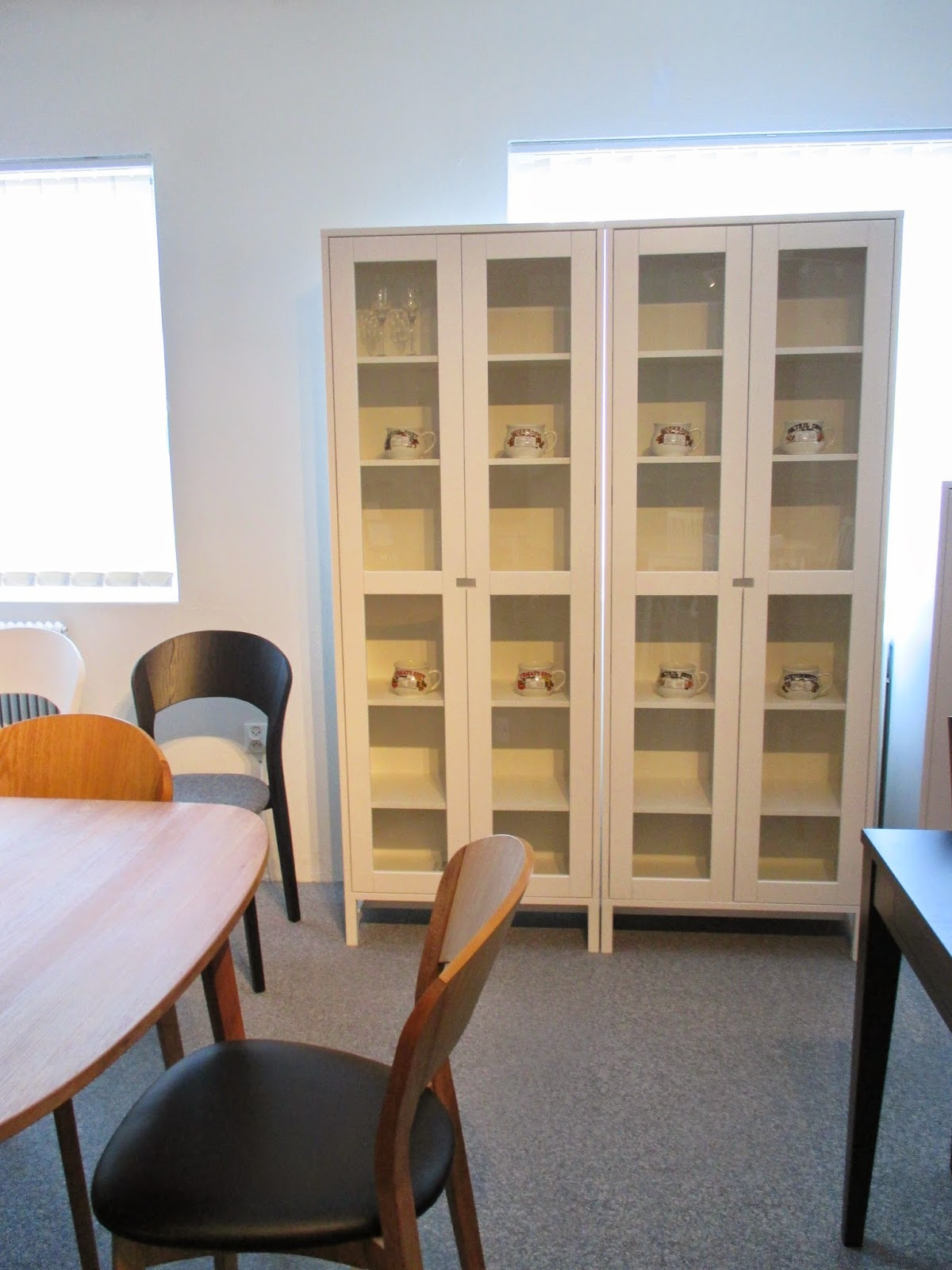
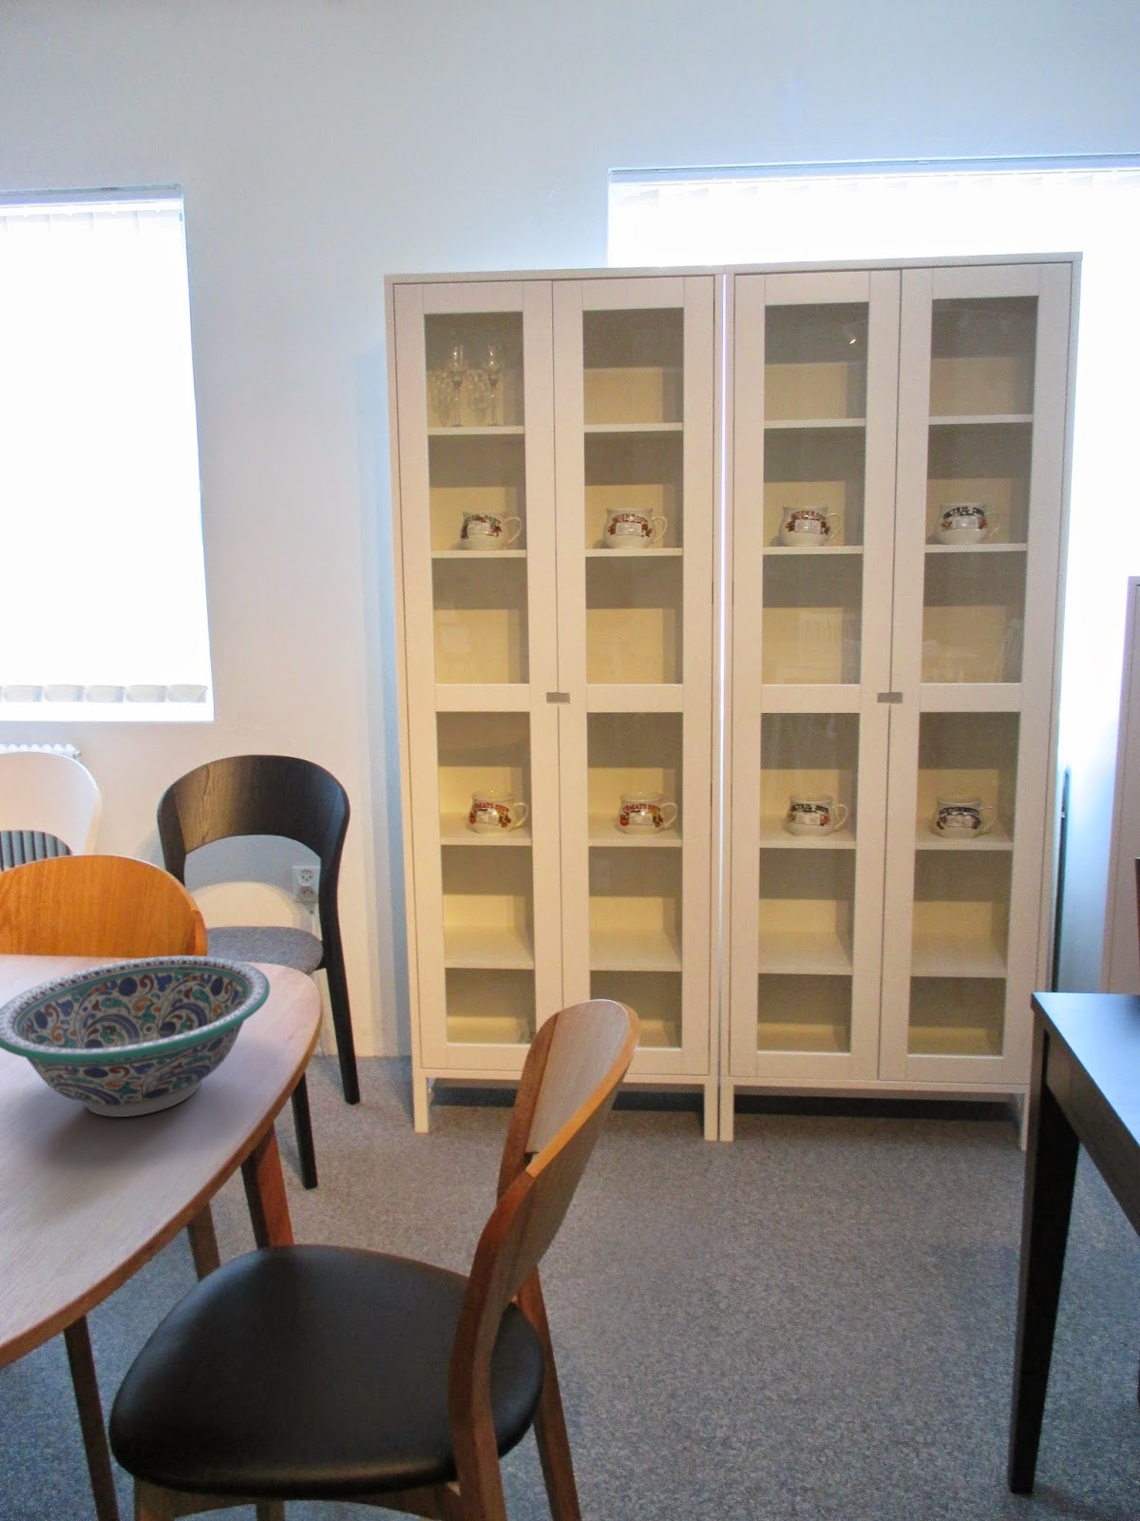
+ decorative bowl [0,955,271,1117]
